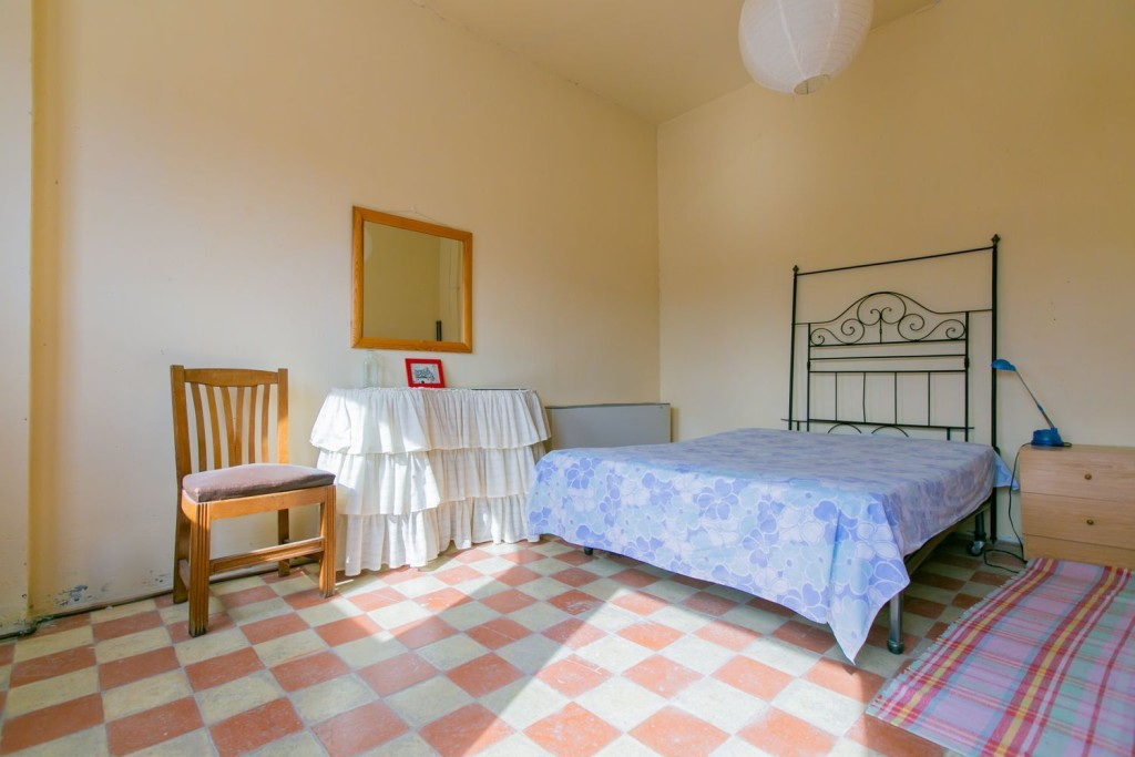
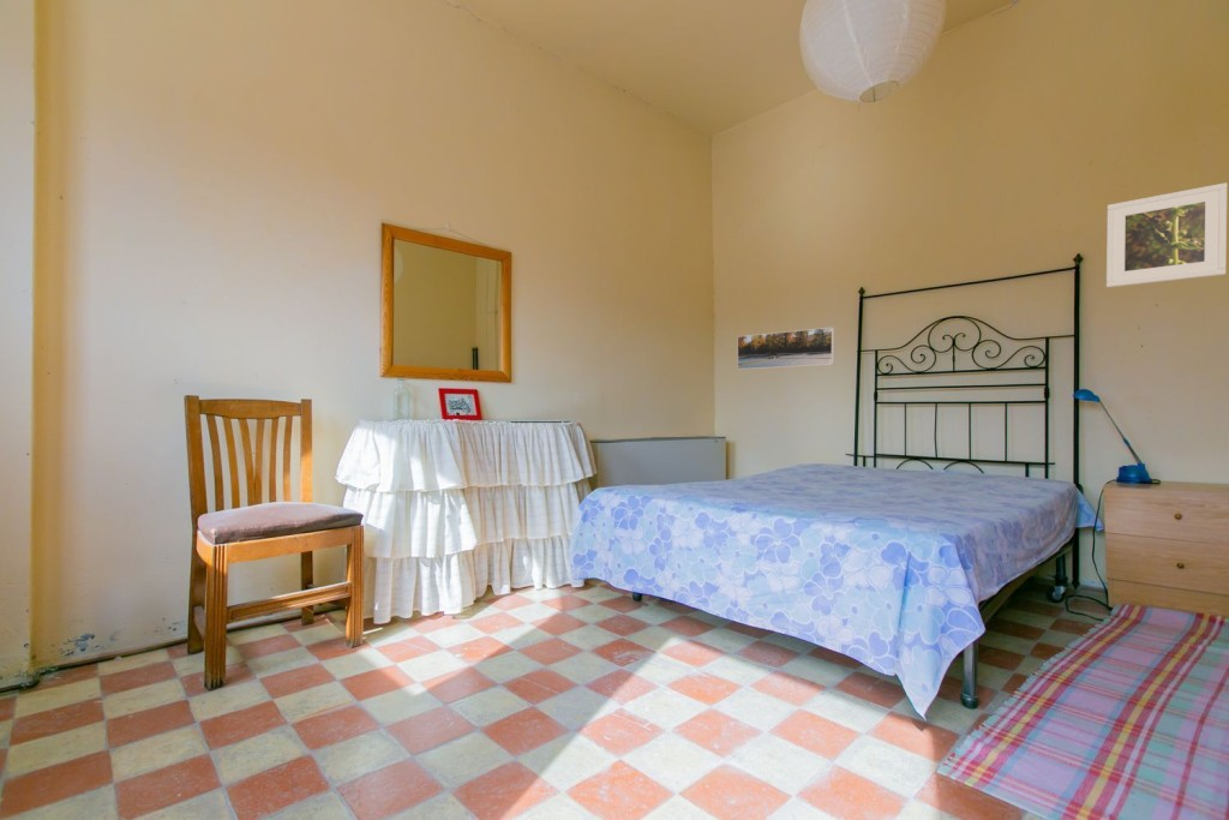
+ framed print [736,327,835,371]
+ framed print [1105,181,1228,288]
